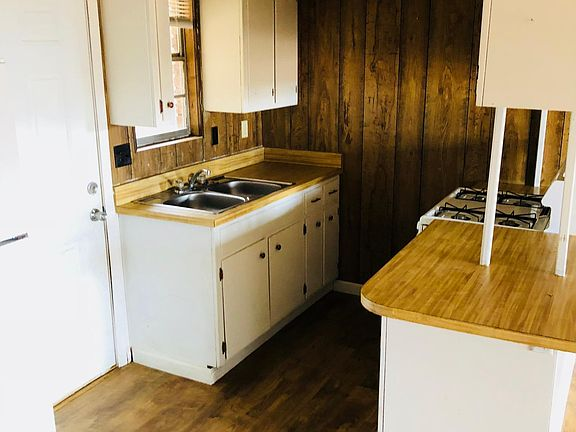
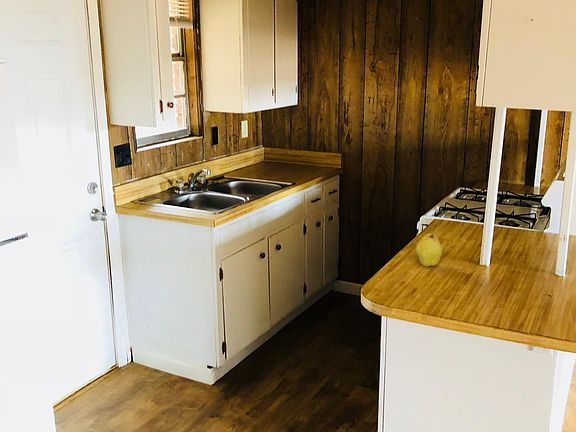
+ fruit [415,233,443,268]
